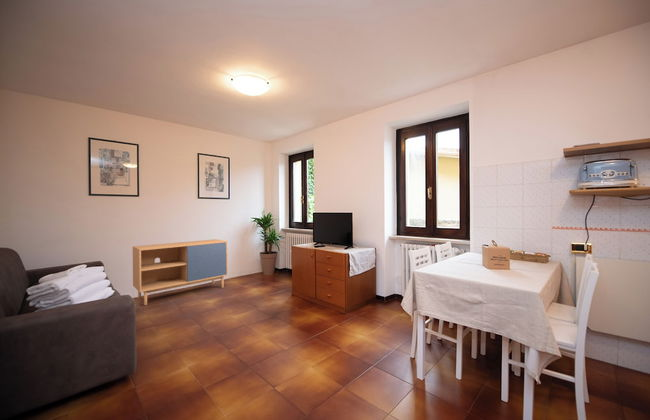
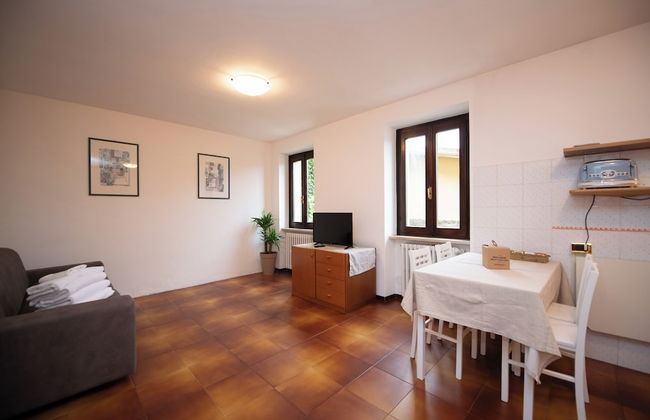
- storage cabinet [132,238,229,306]
